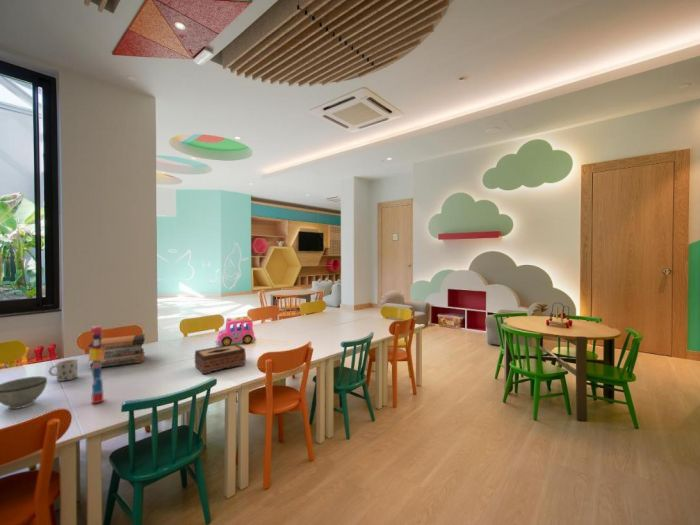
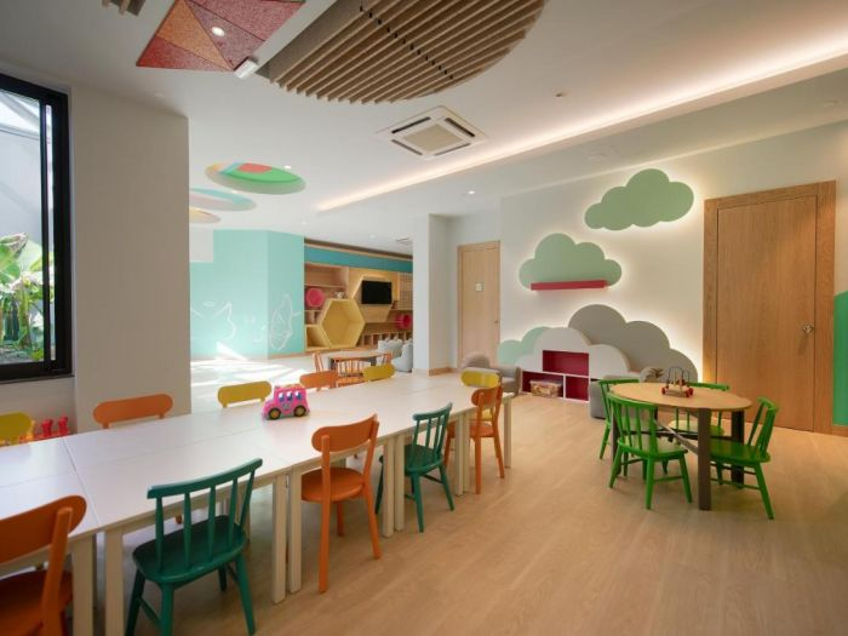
- book stack [88,333,146,369]
- tissue box [194,343,247,375]
- mug [48,358,79,382]
- bowl [0,375,48,410]
- toy blocks [87,324,105,405]
